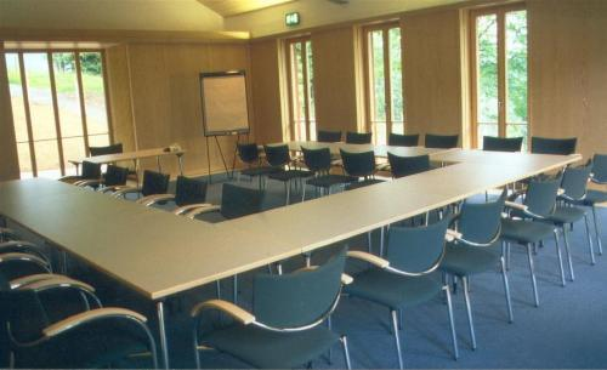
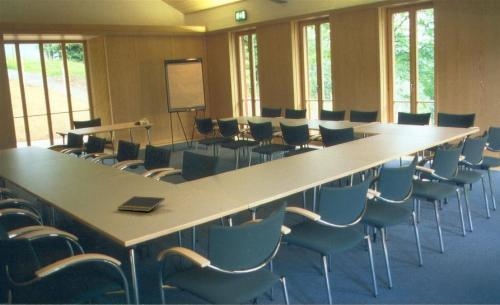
+ notepad [116,195,166,213]
